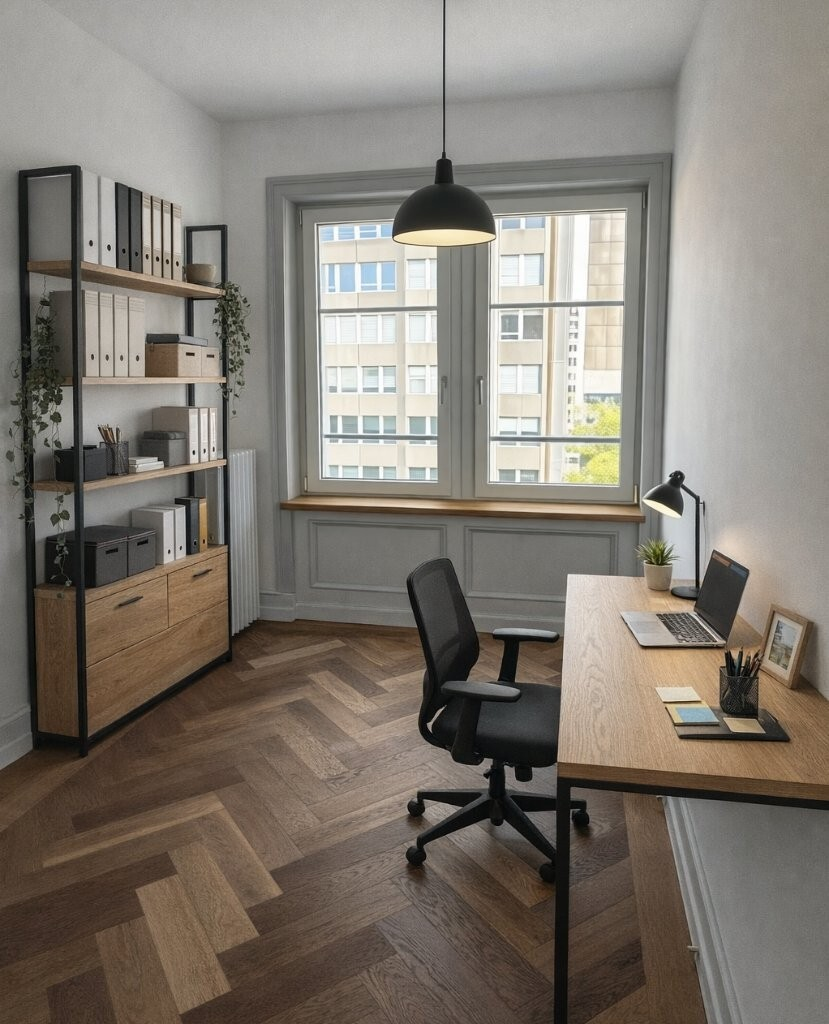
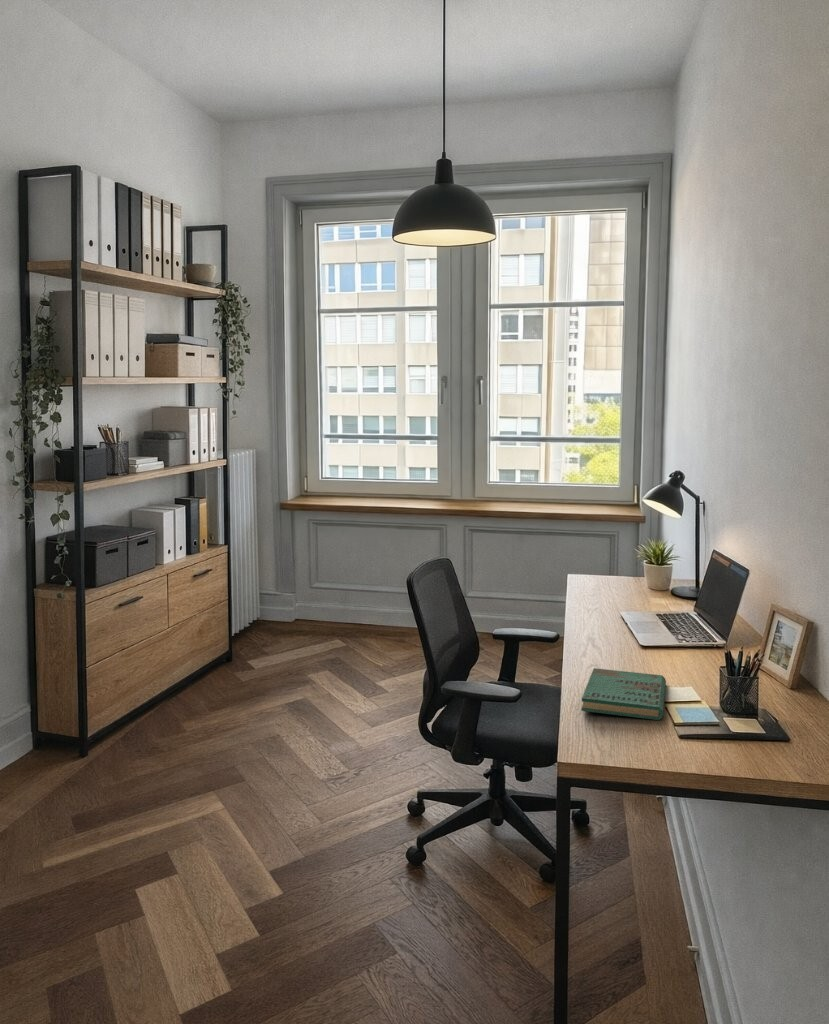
+ book [580,667,667,721]
